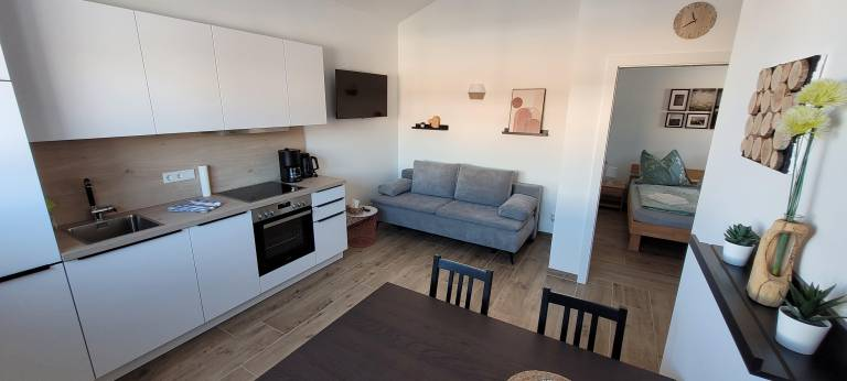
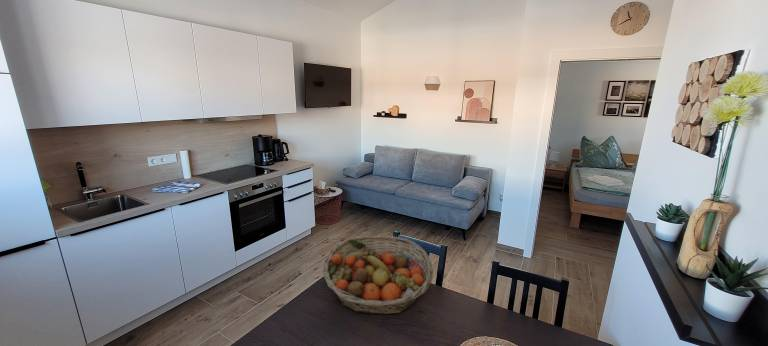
+ fruit basket [322,235,434,315]
